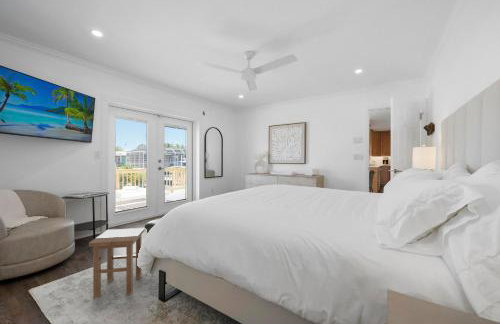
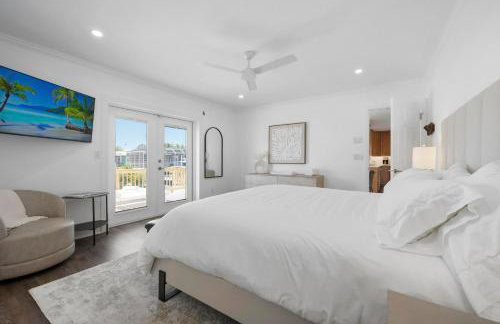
- stool [88,227,146,299]
